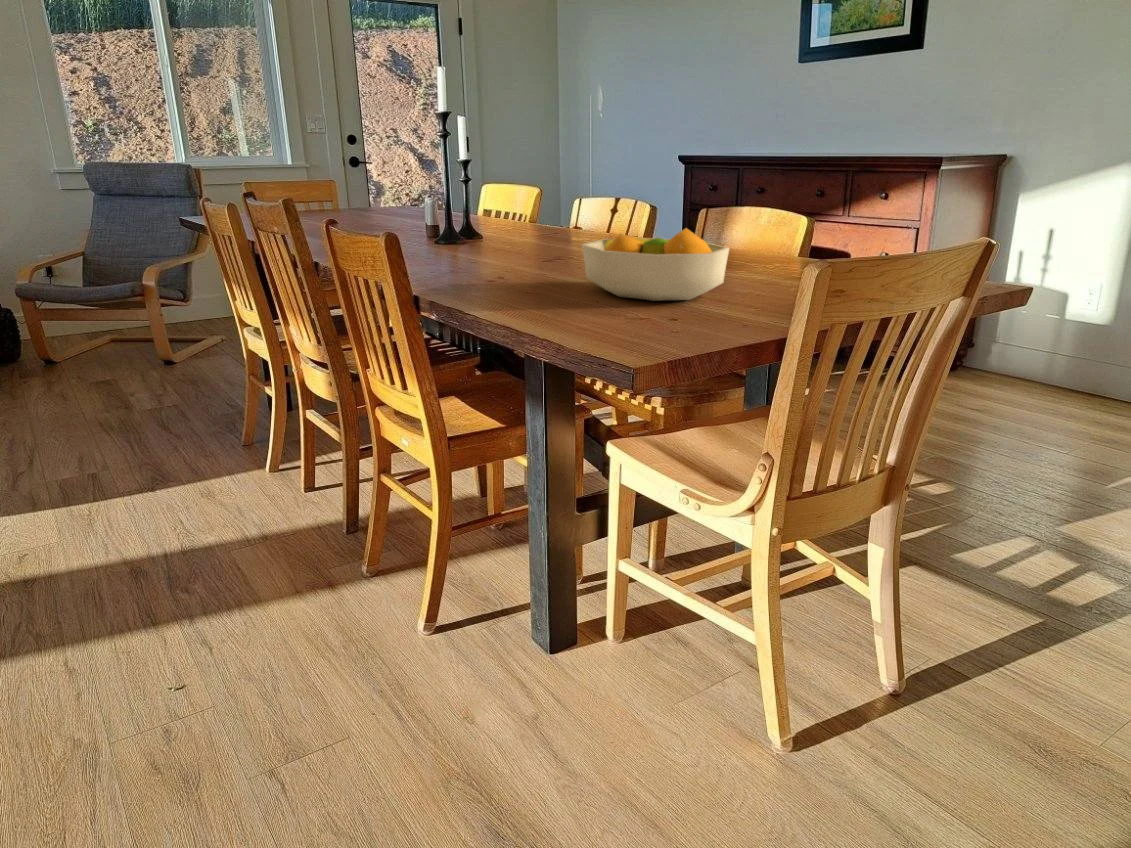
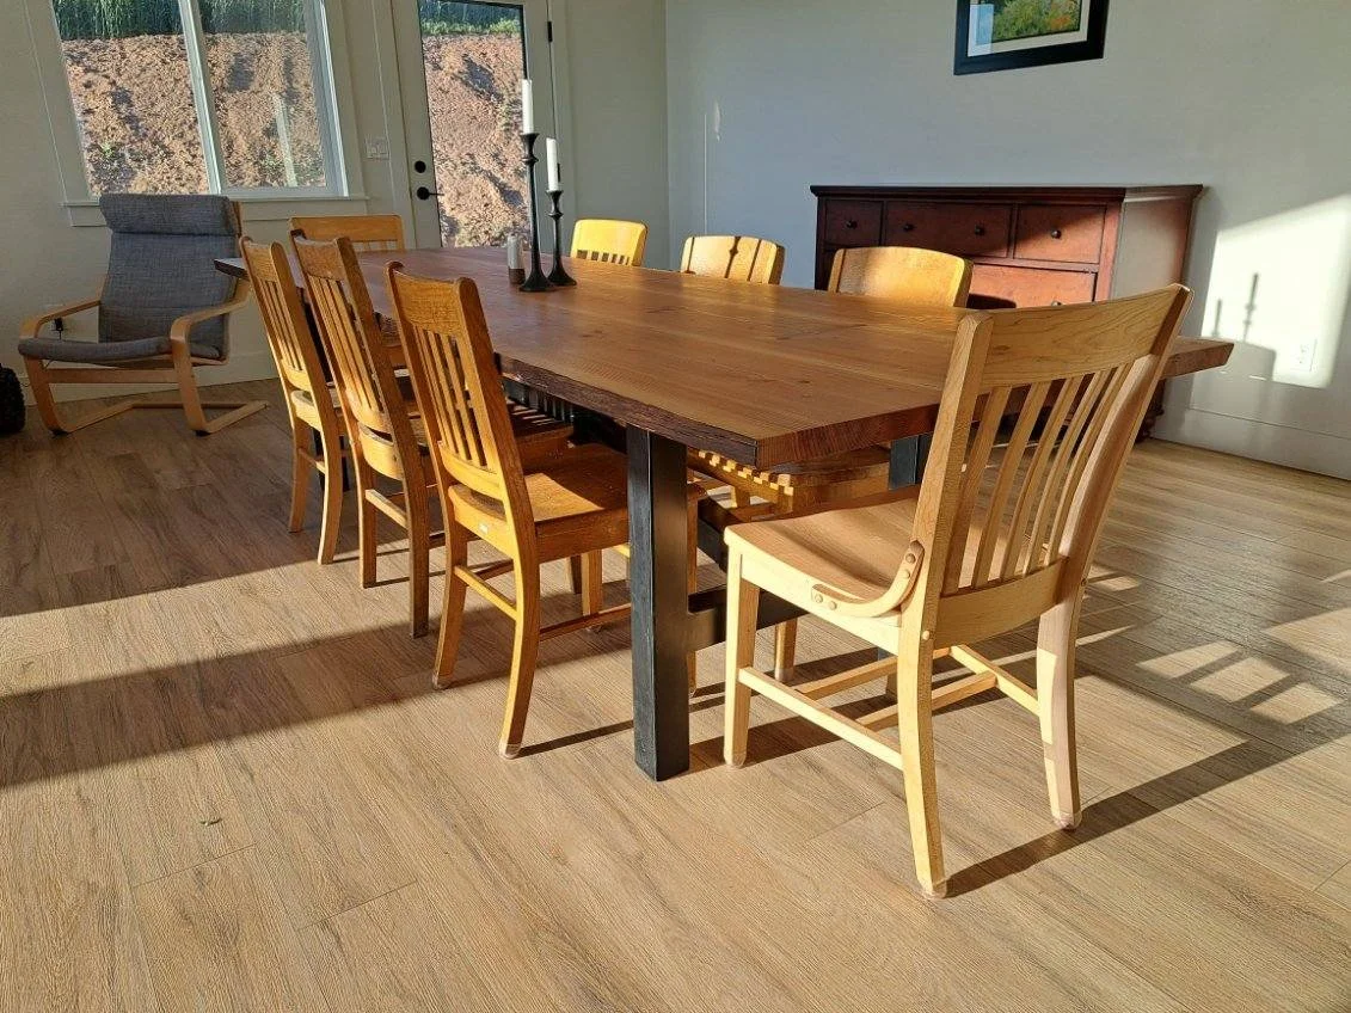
- fruit bowl [581,227,730,302]
